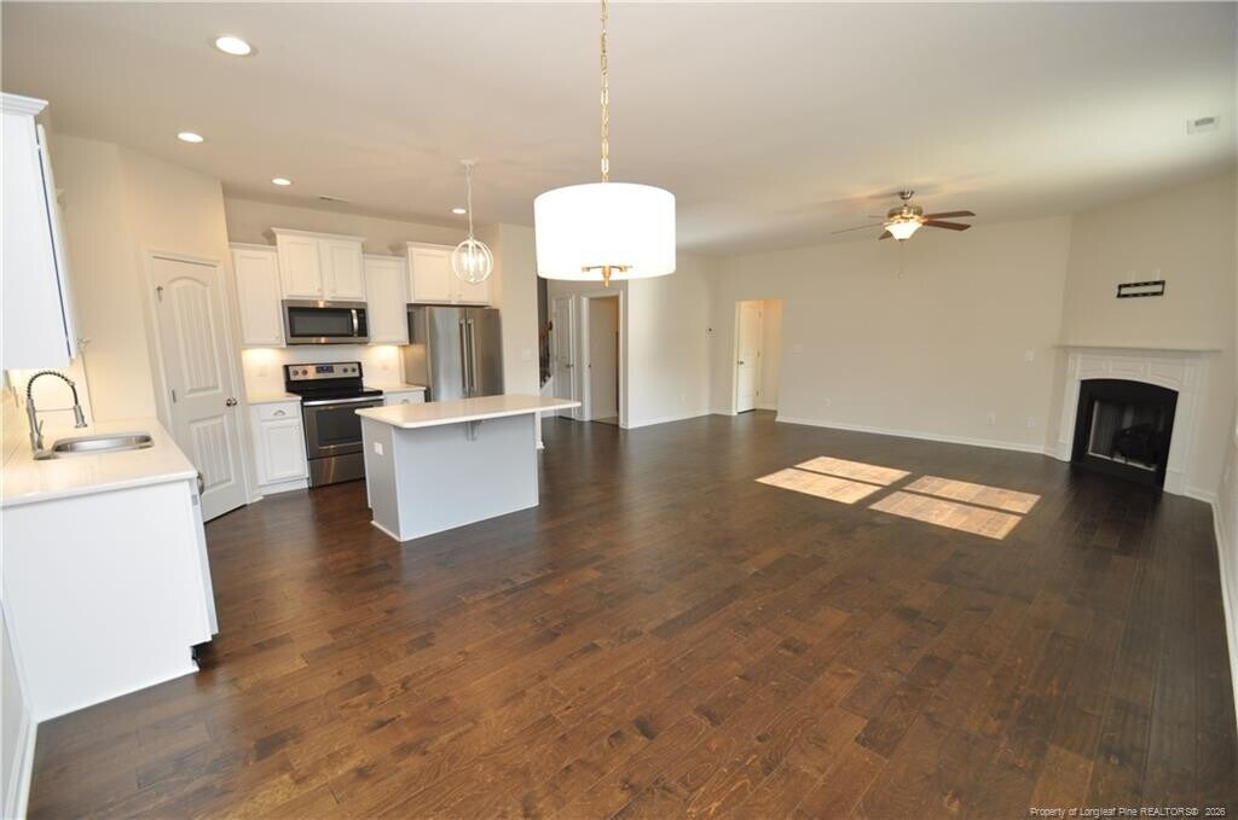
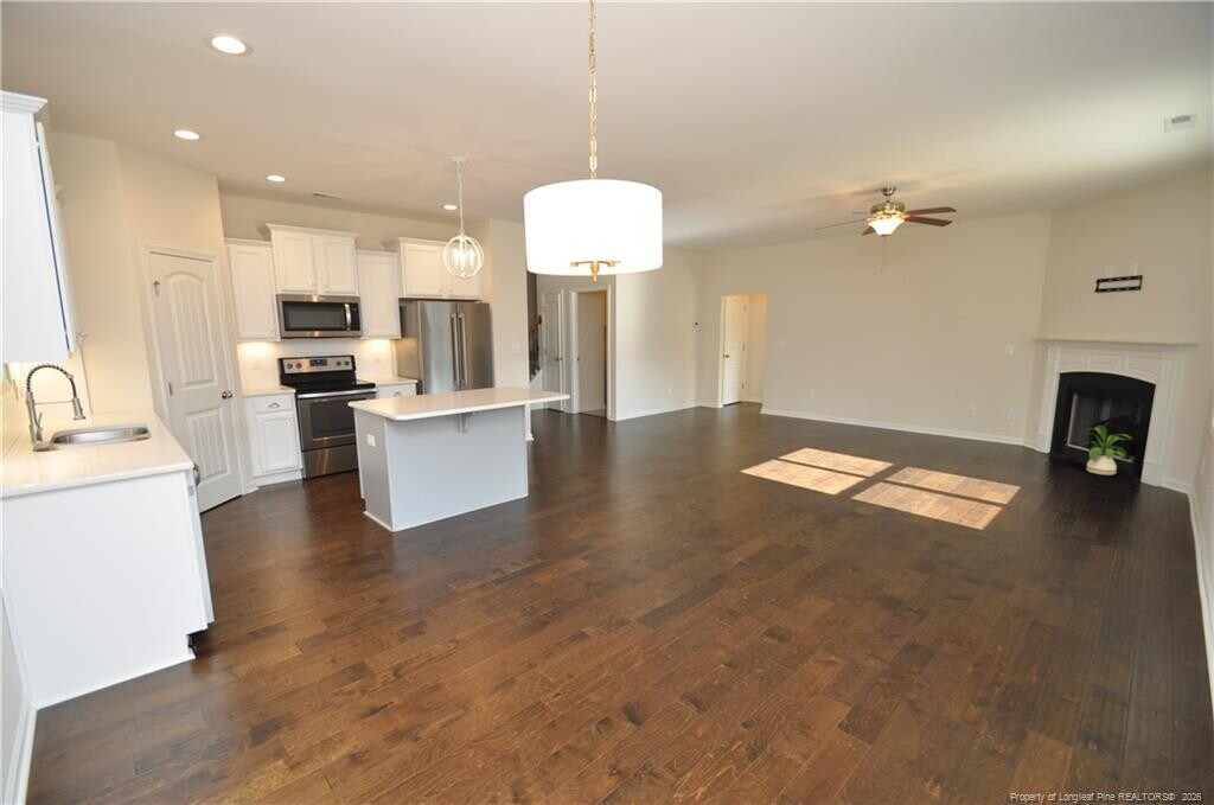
+ house plant [1079,424,1133,477]
